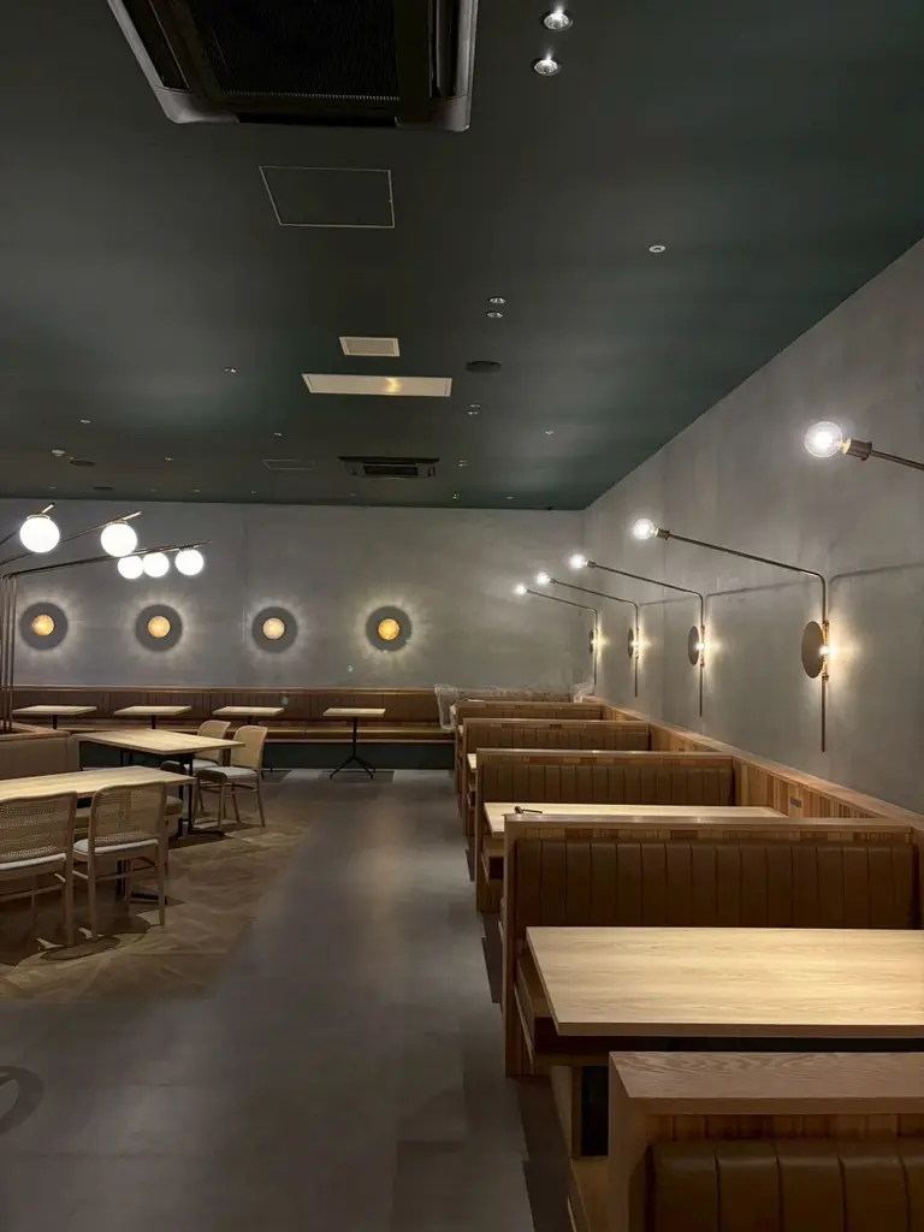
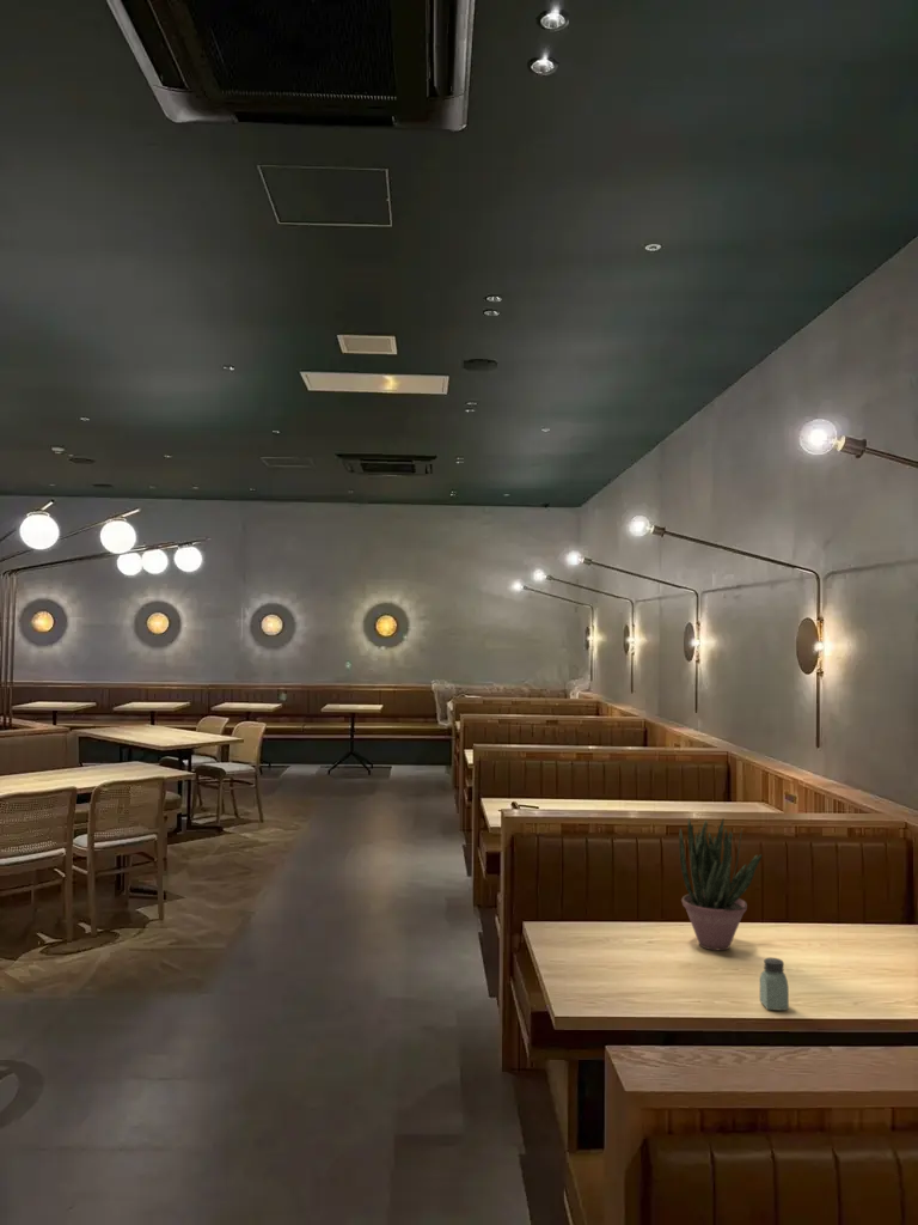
+ saltshaker [759,957,790,1011]
+ potted plant [678,816,763,951]
